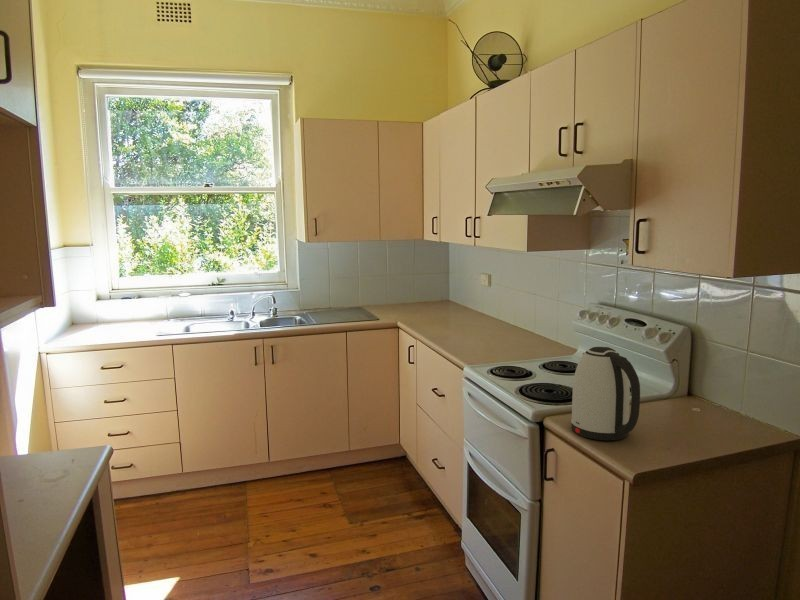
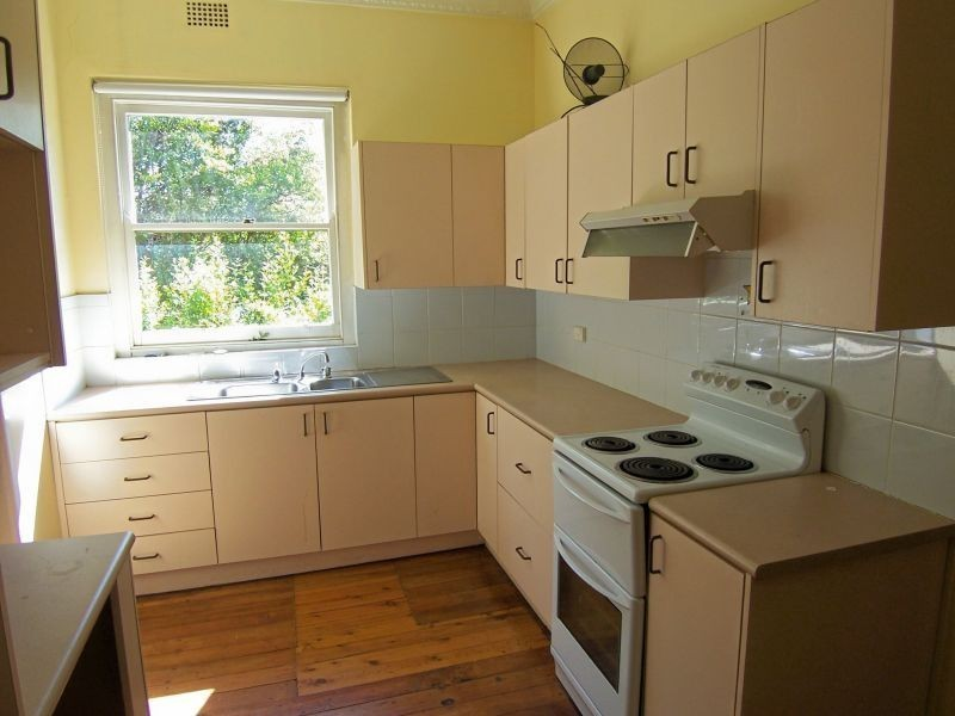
- kettle [570,346,641,441]
